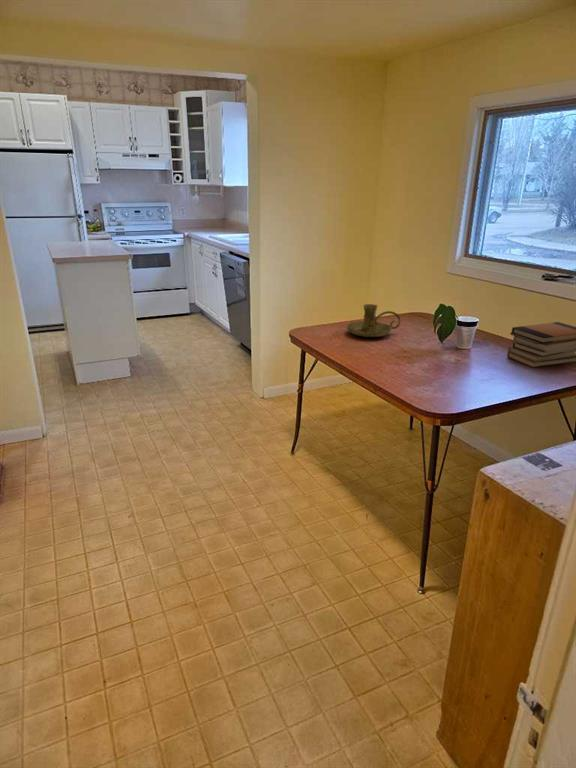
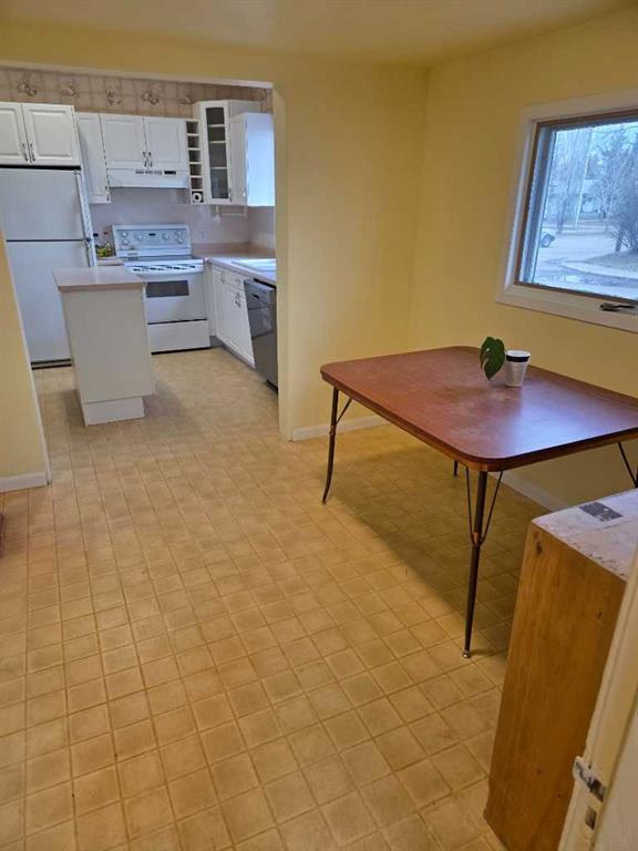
- candle holder [346,303,402,338]
- book stack [506,321,576,369]
